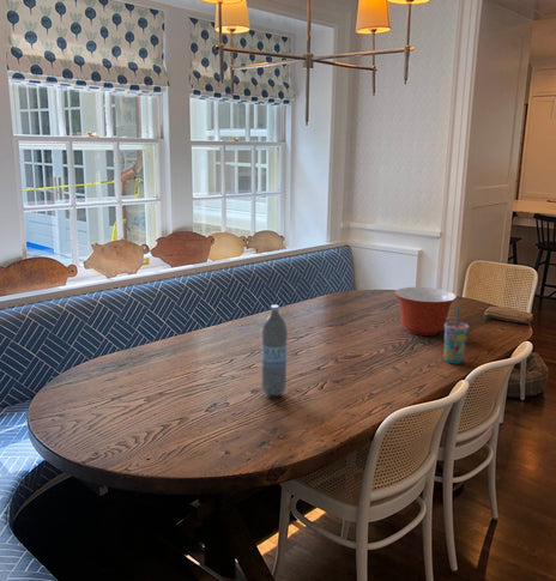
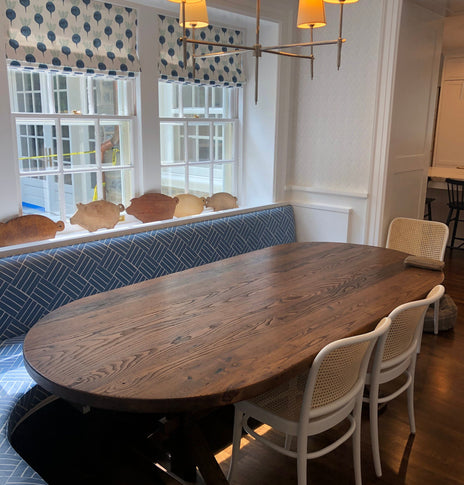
- mixing bowl [393,286,458,337]
- water bottle [260,304,289,398]
- cup [443,305,470,365]
